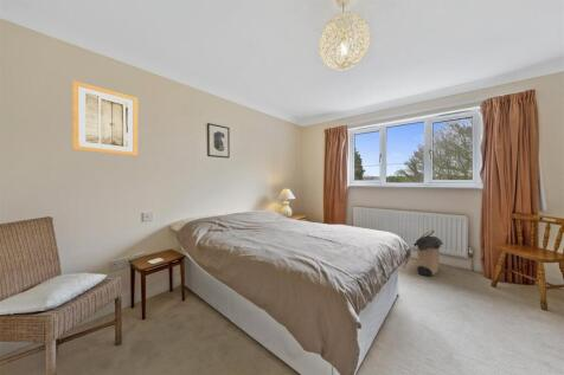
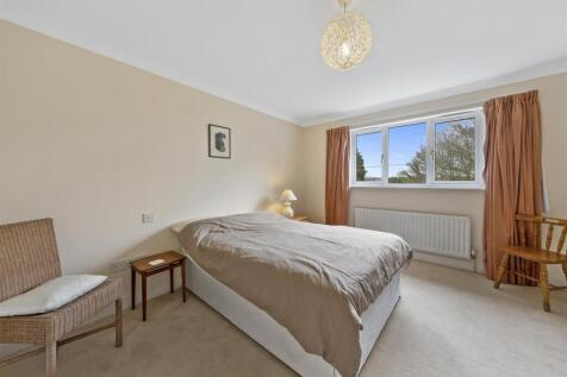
- wall art [71,79,139,157]
- laundry hamper [412,229,444,277]
